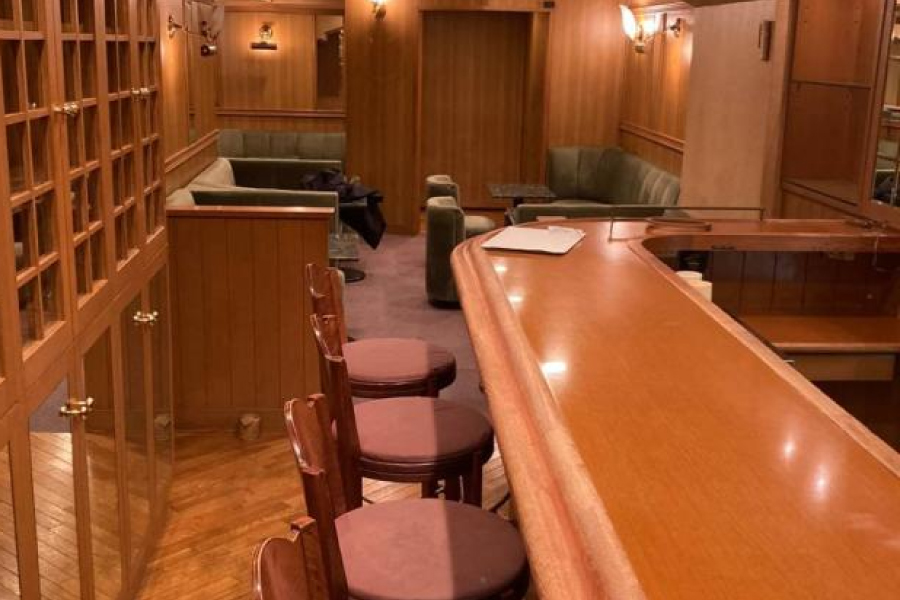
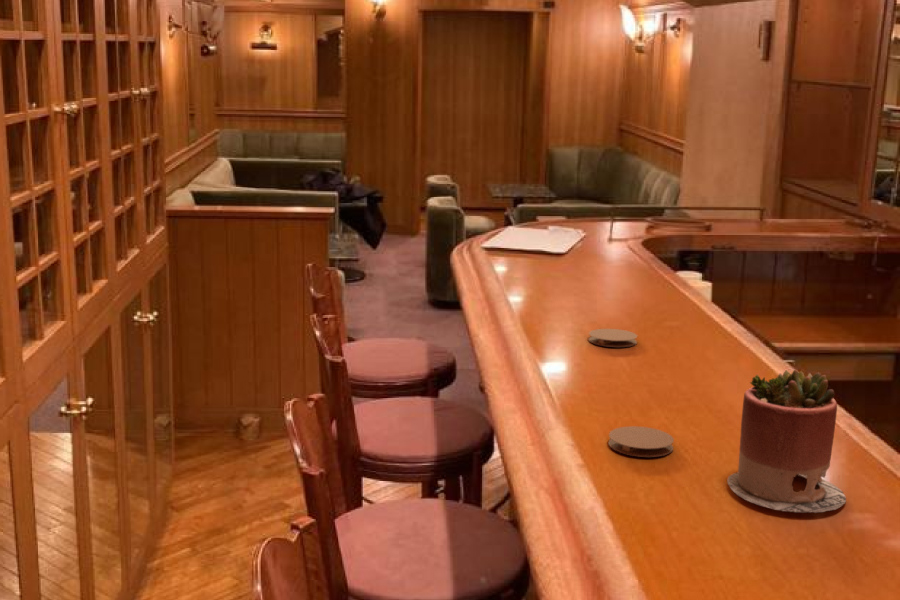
+ coaster [587,328,638,348]
+ succulent planter [727,369,847,514]
+ coaster [607,425,675,458]
